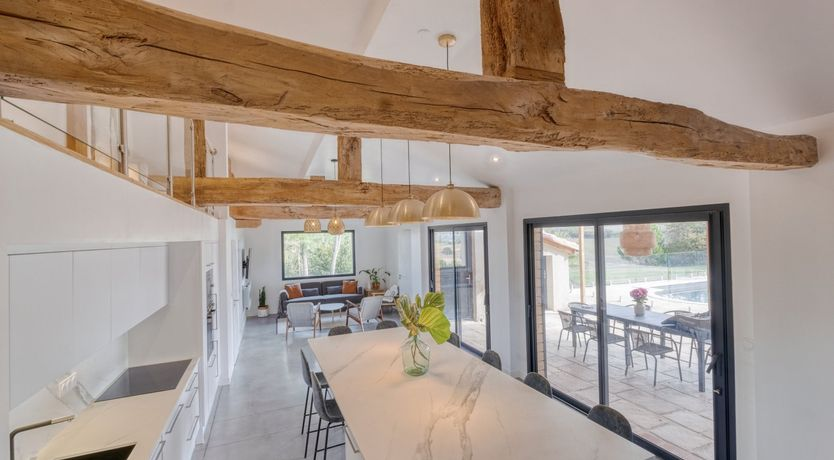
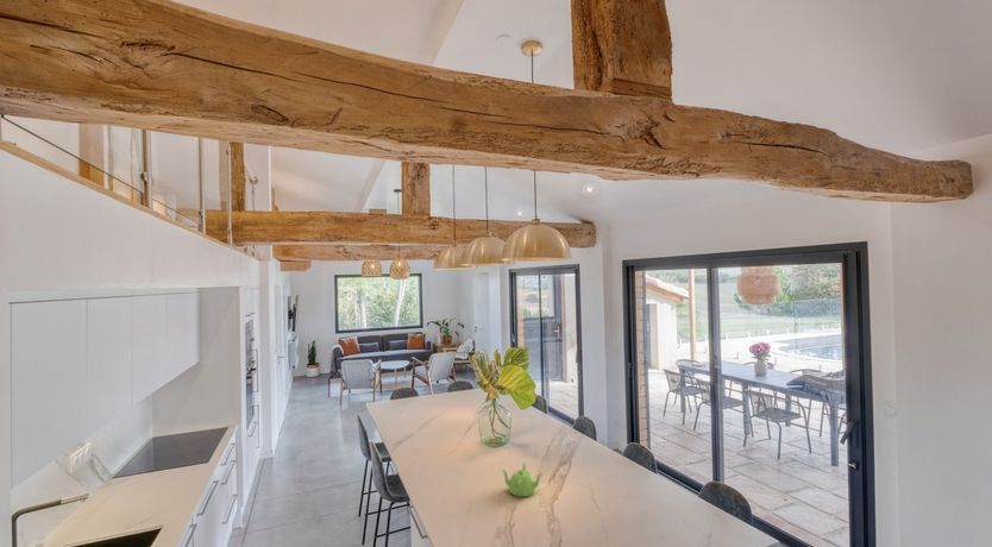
+ teapot [501,461,544,498]
